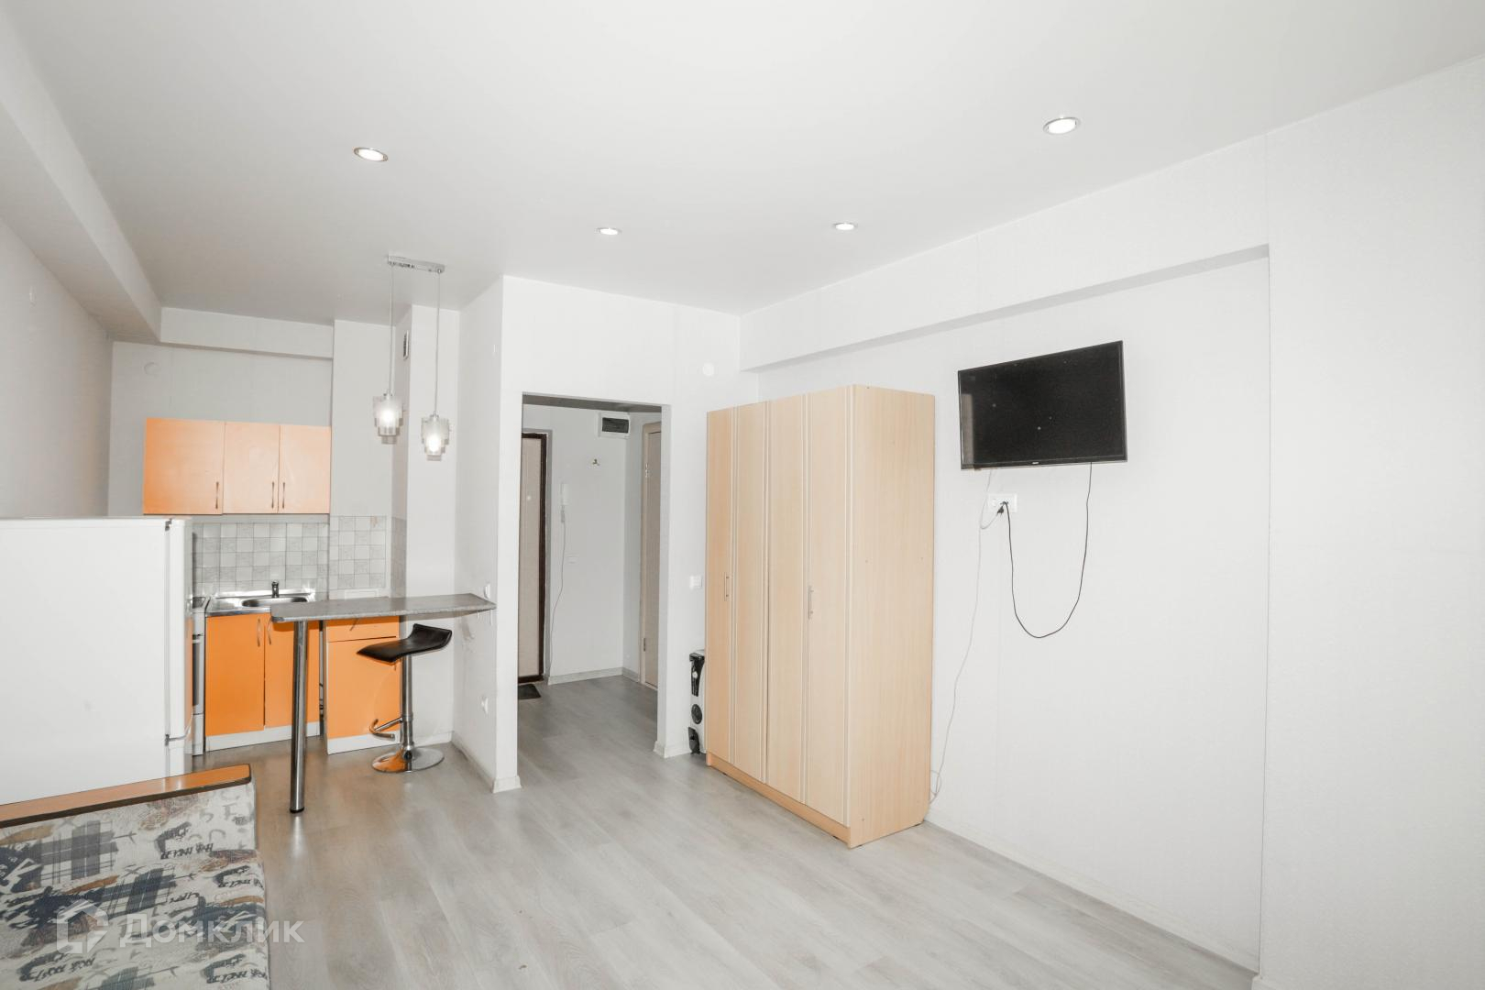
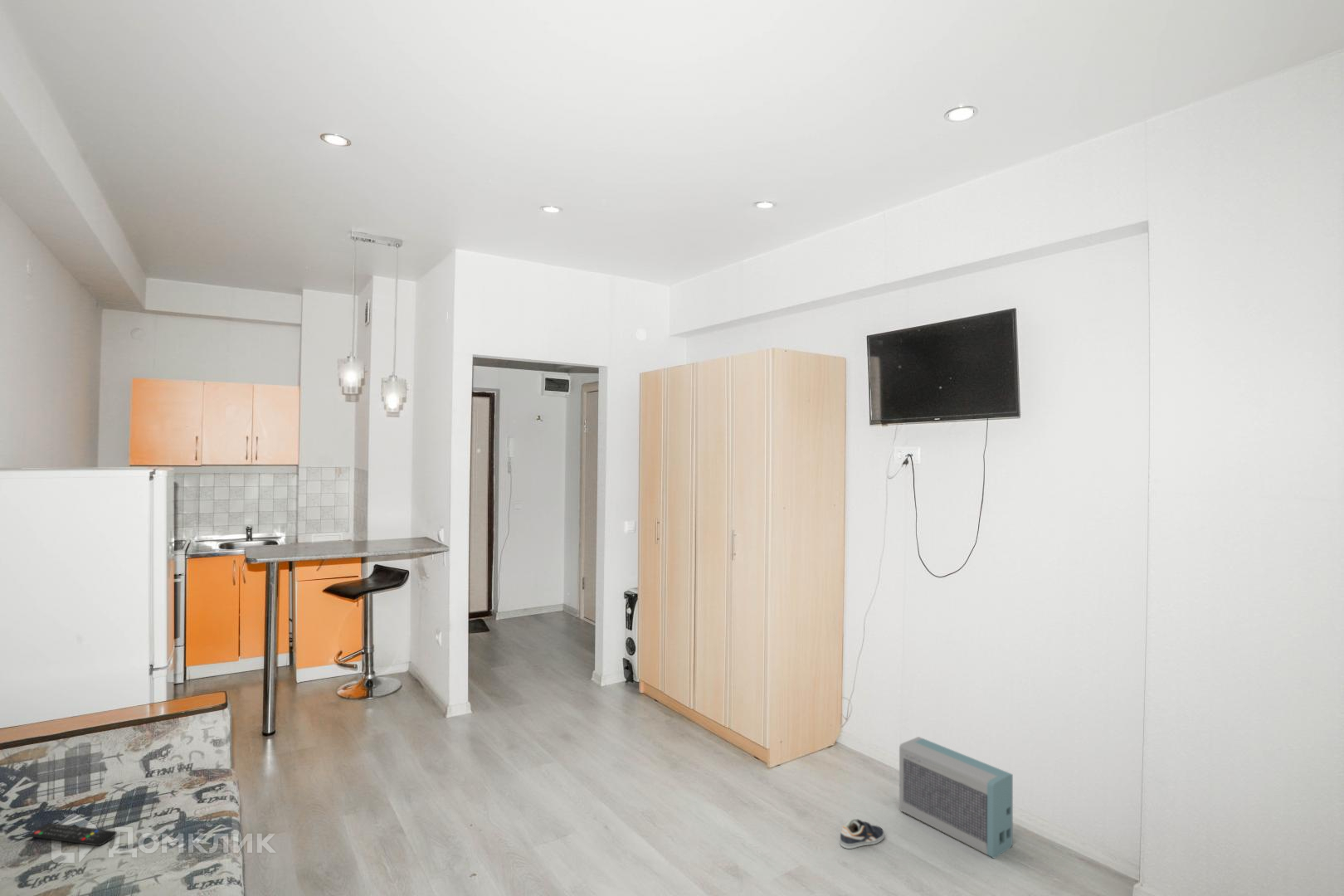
+ remote control [29,822,117,846]
+ sneaker [840,817,885,850]
+ air purifier [898,736,1014,859]
